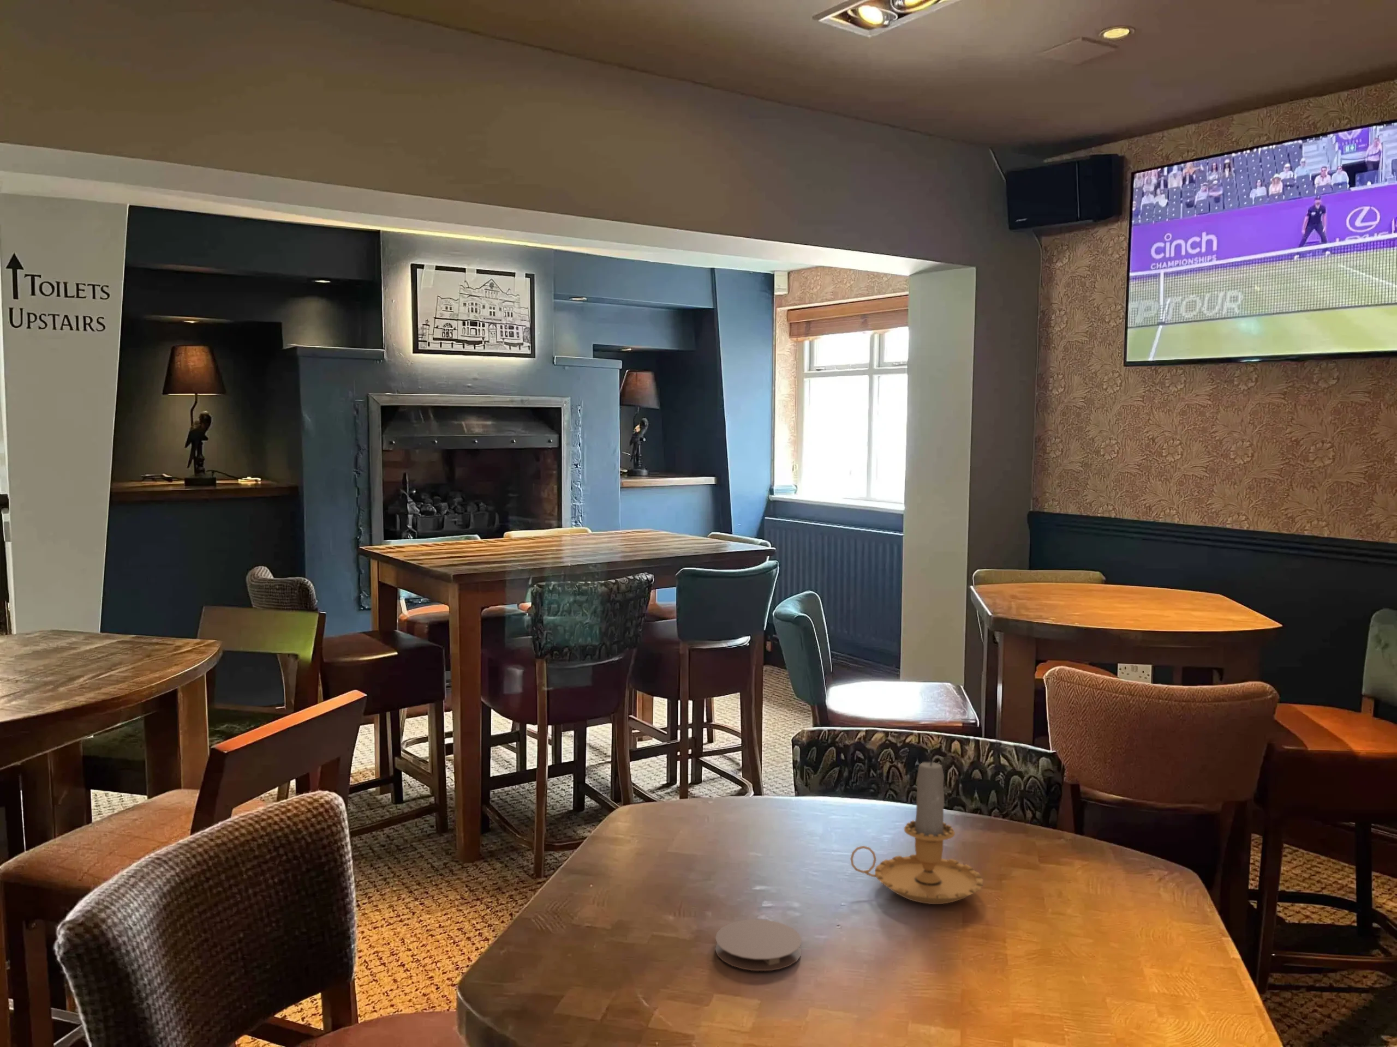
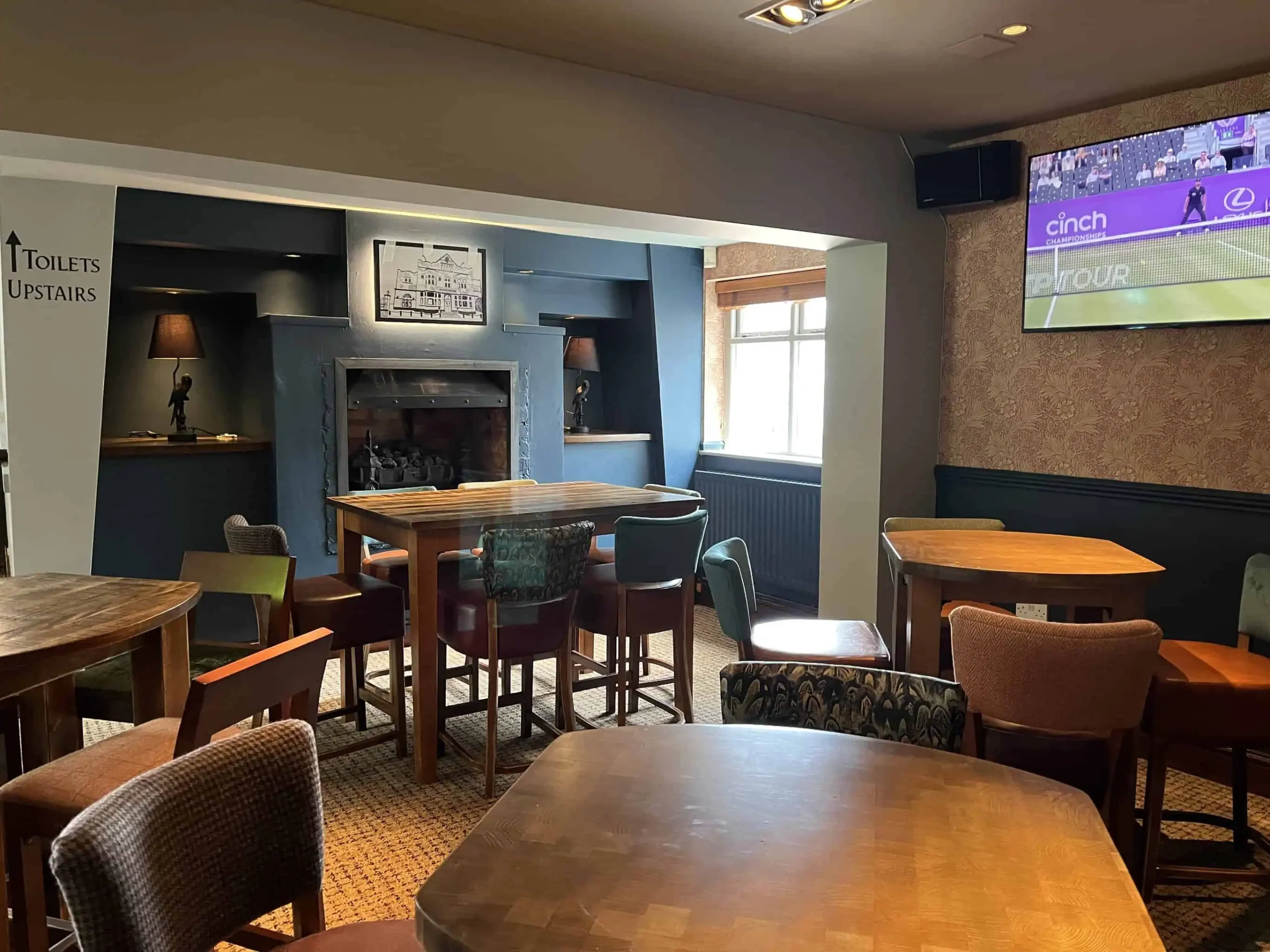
- candle [849,756,983,905]
- coaster [715,918,802,971]
